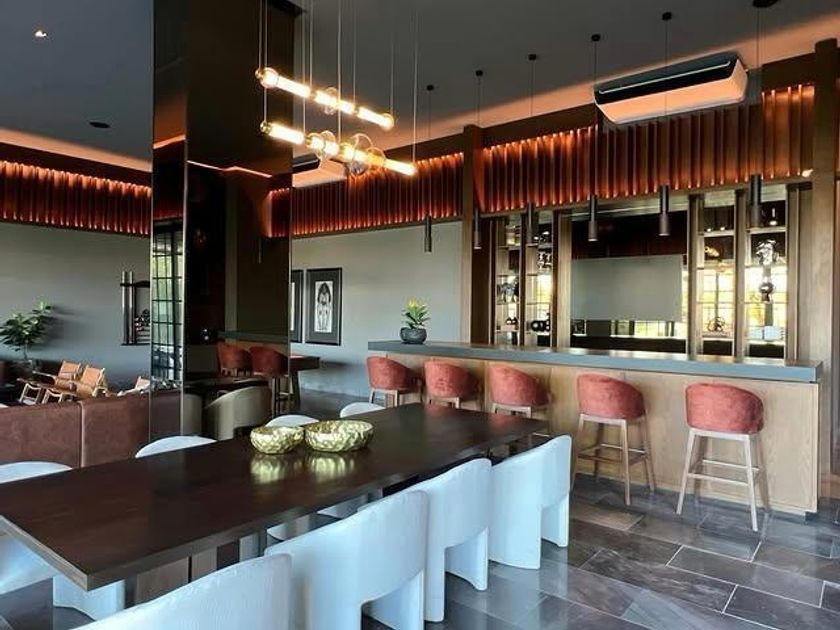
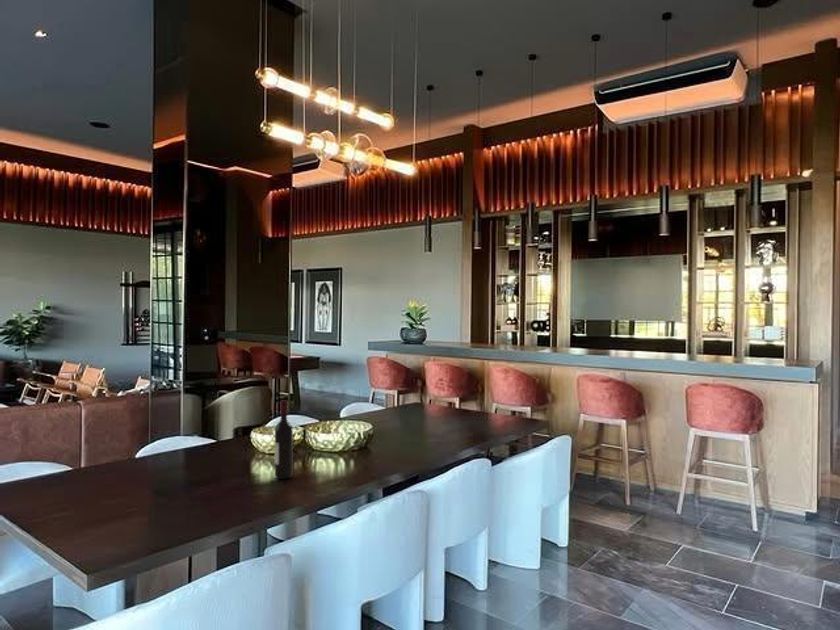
+ wine bottle [274,399,294,480]
